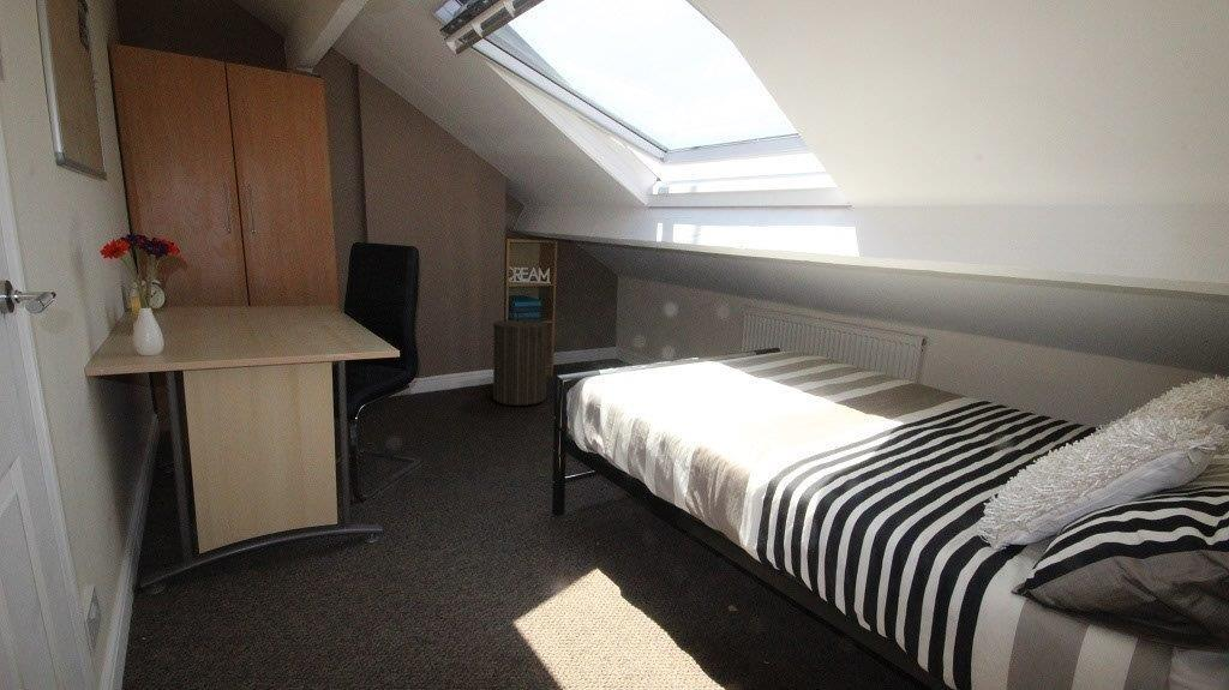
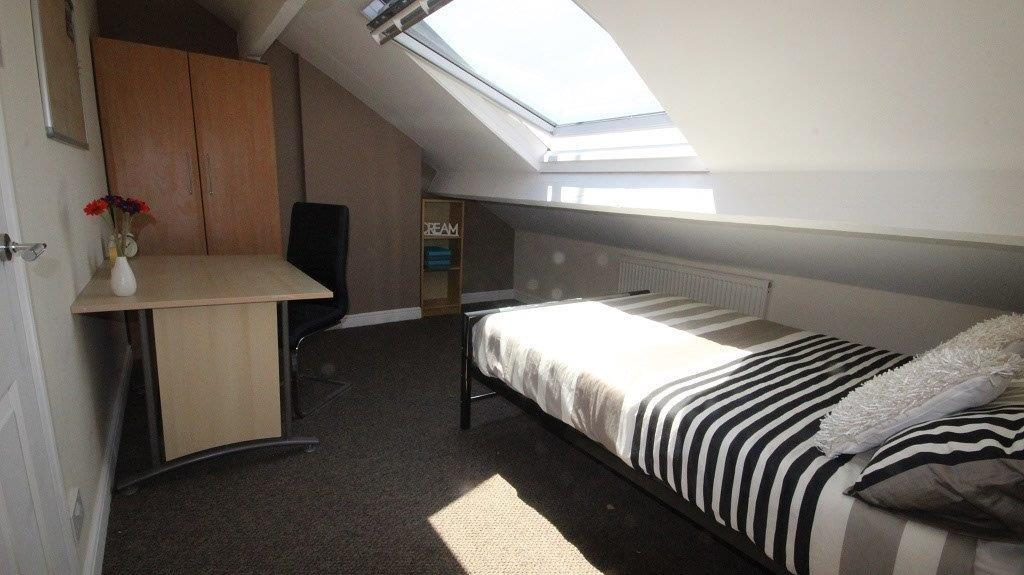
- laundry hamper [492,310,548,407]
